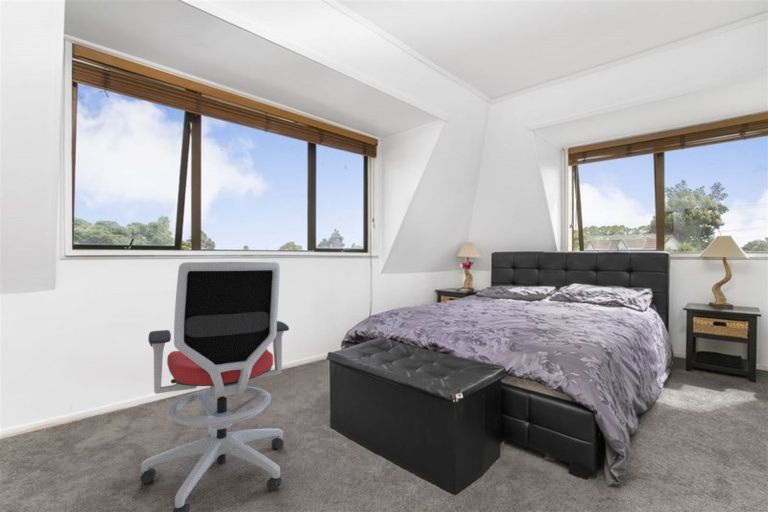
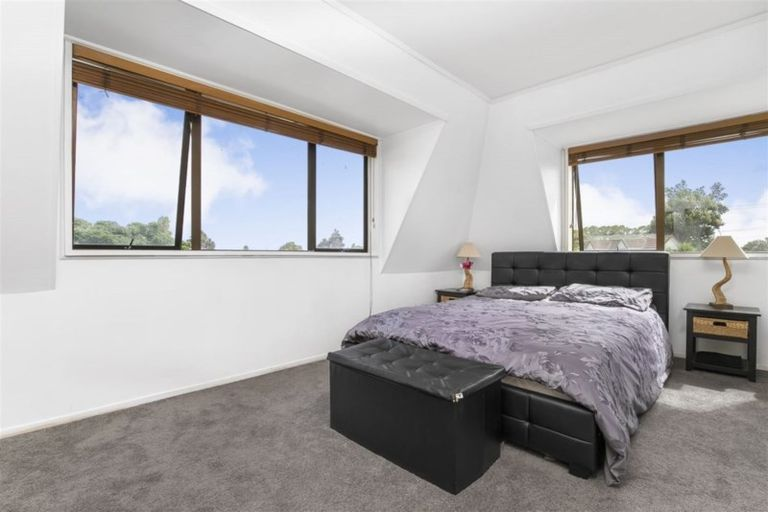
- office chair [139,261,290,512]
